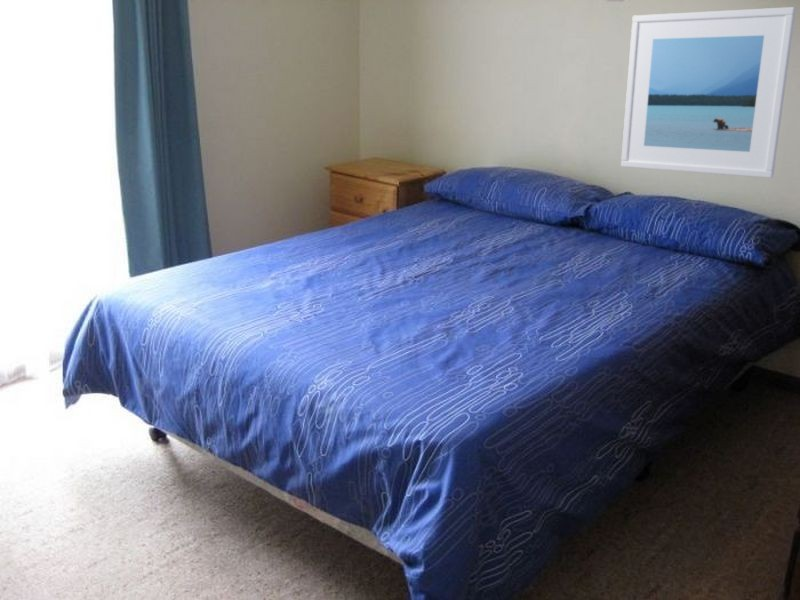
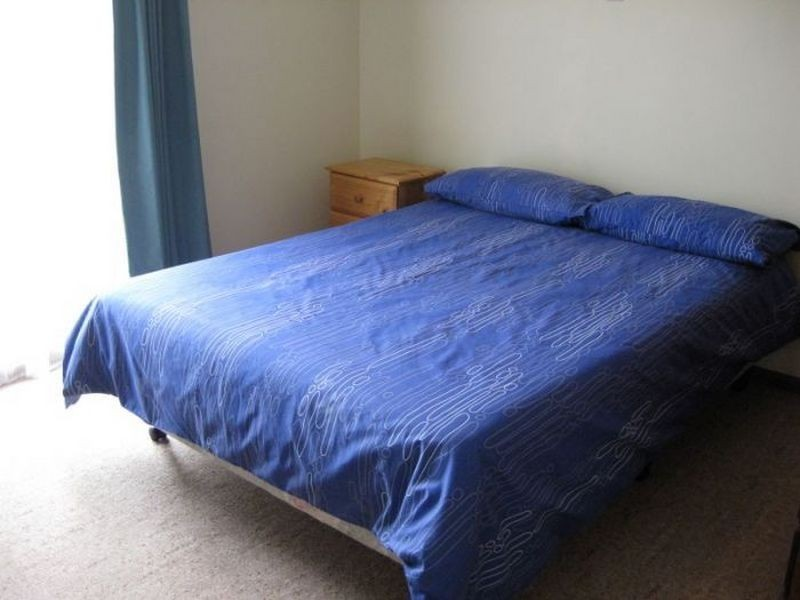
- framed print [620,6,797,179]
